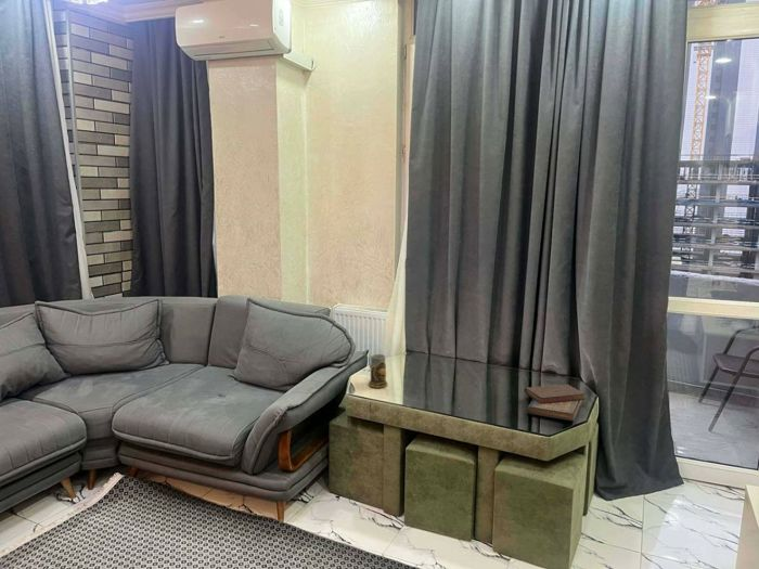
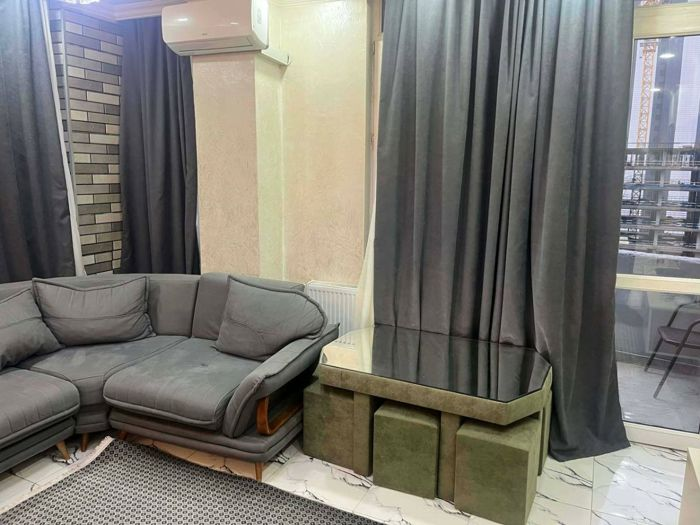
- mug [368,353,388,388]
- diary [524,383,586,422]
